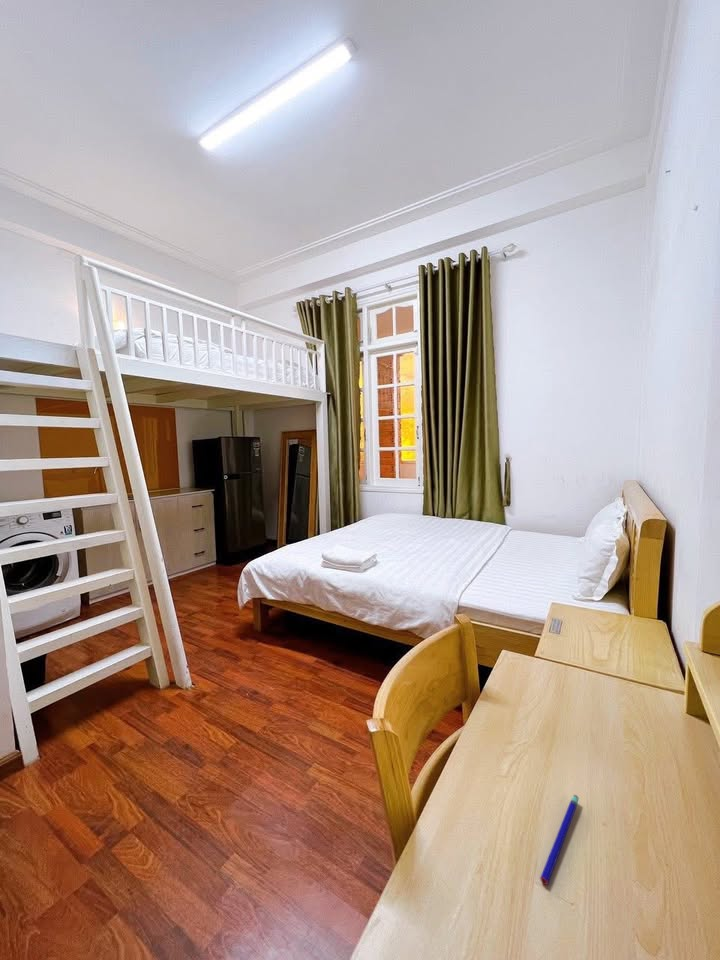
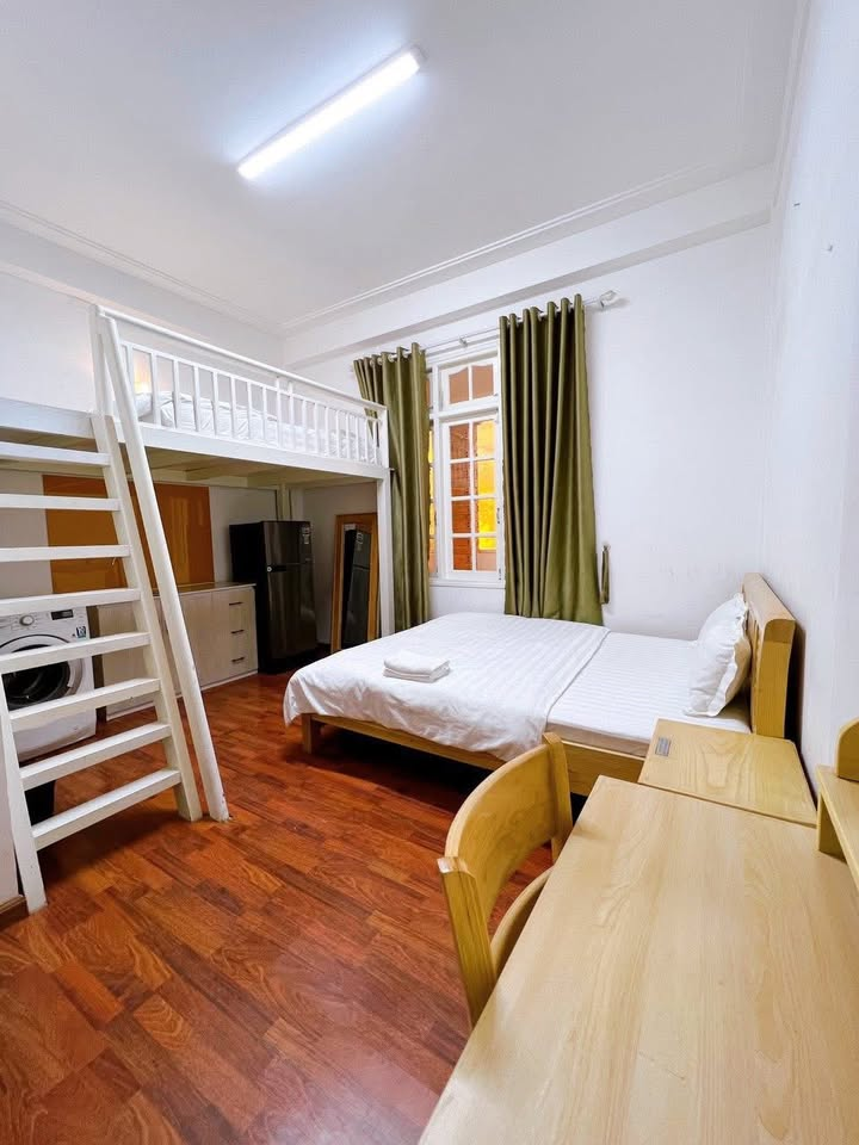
- pen [539,794,579,886]
